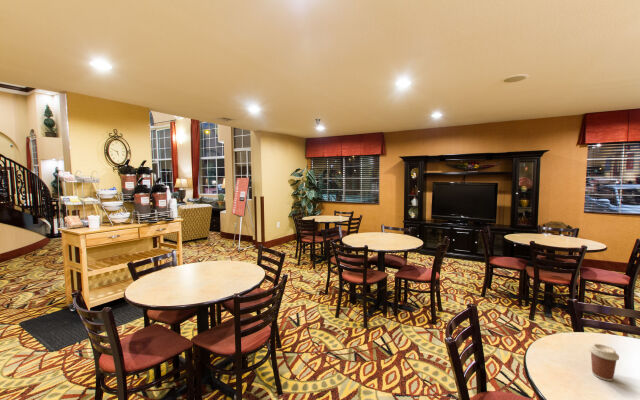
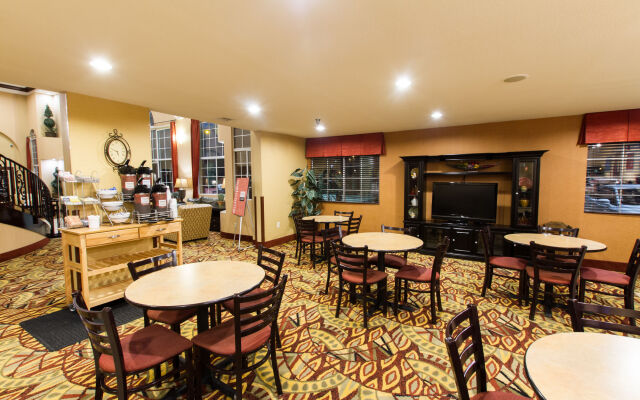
- coffee cup [588,343,620,382]
